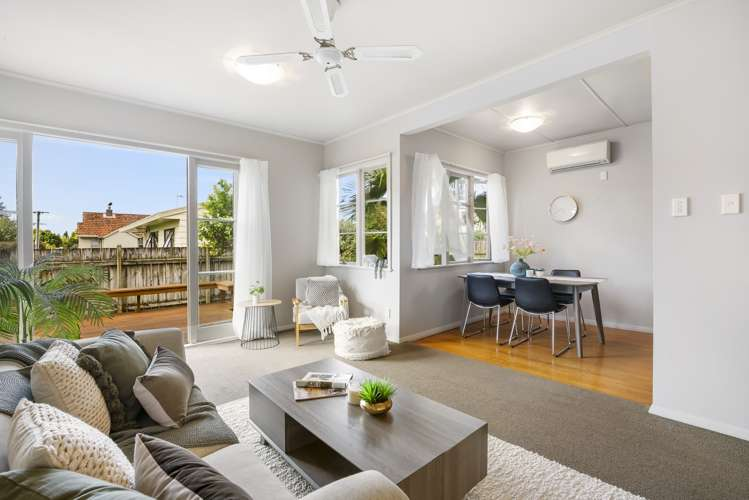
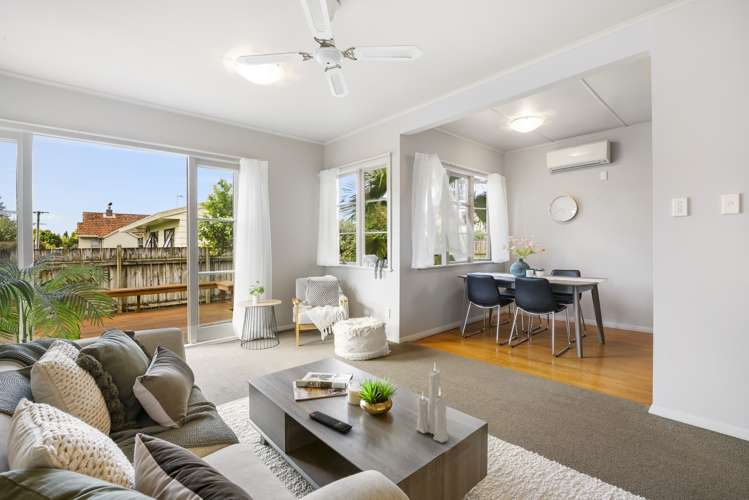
+ candle [415,363,449,443]
+ remote control [308,410,353,433]
